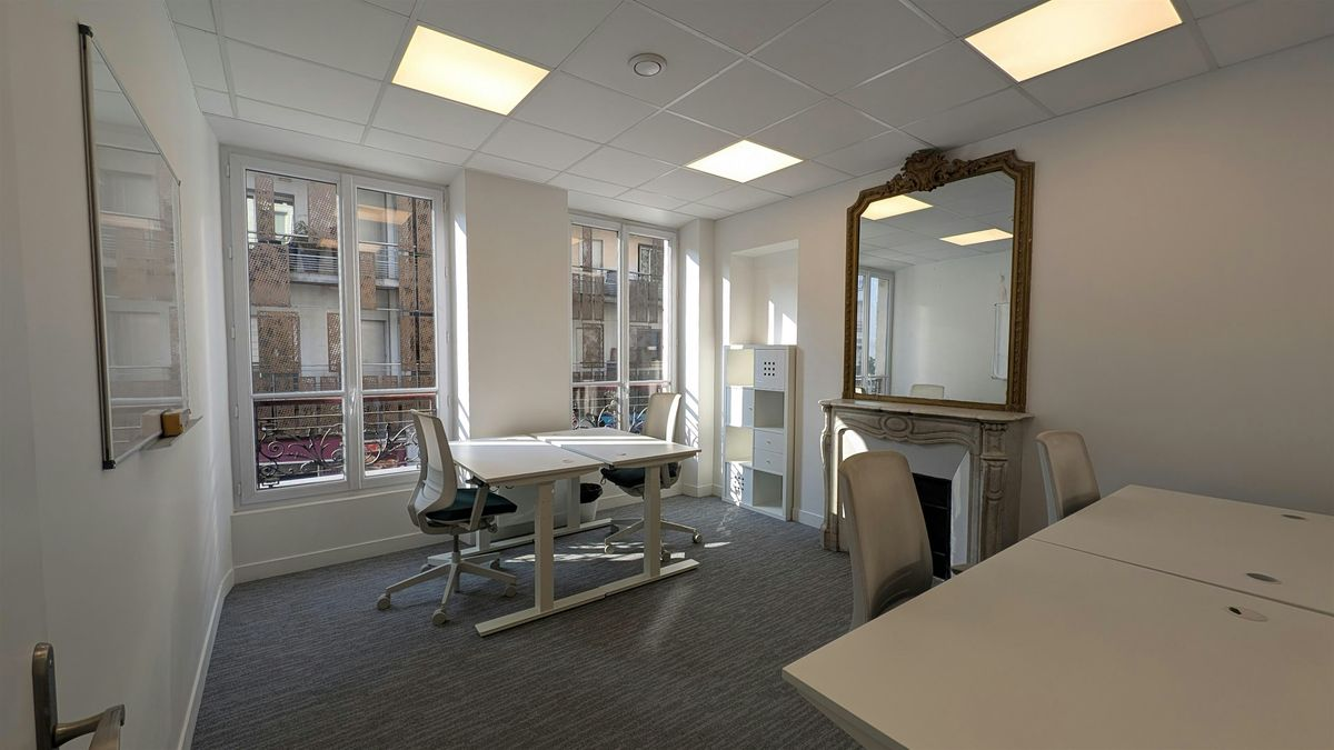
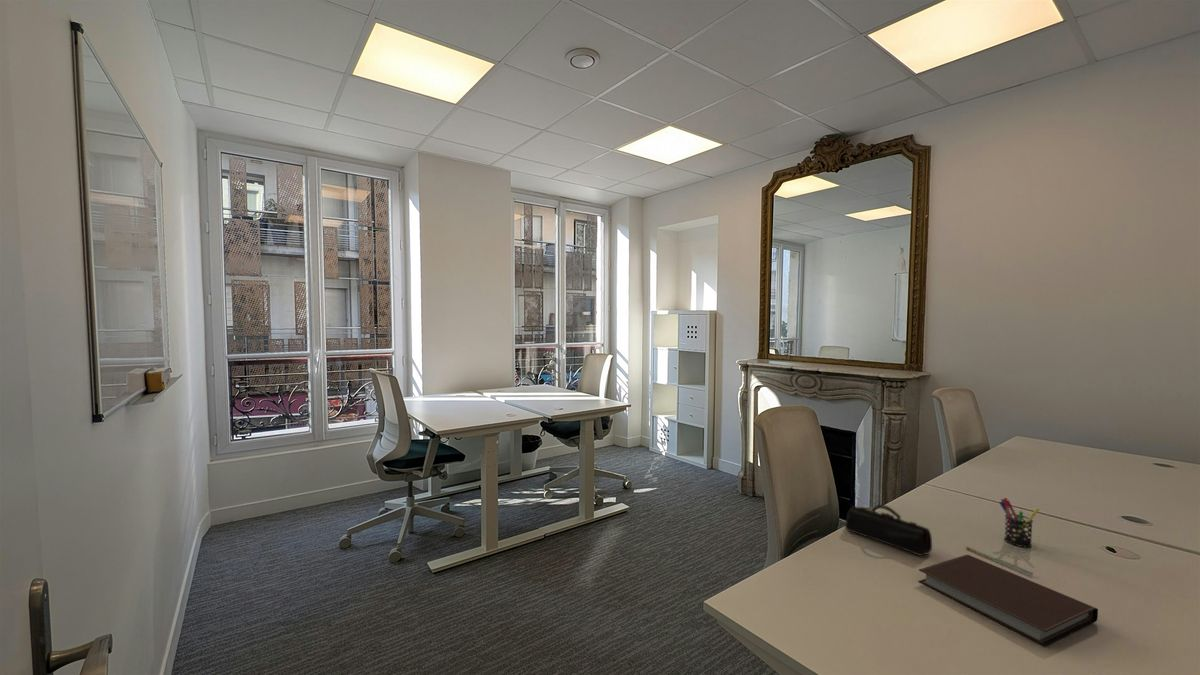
+ notebook [917,554,1099,647]
+ pencil case [844,504,933,557]
+ pen holder [998,497,1041,548]
+ pen [965,545,1034,576]
